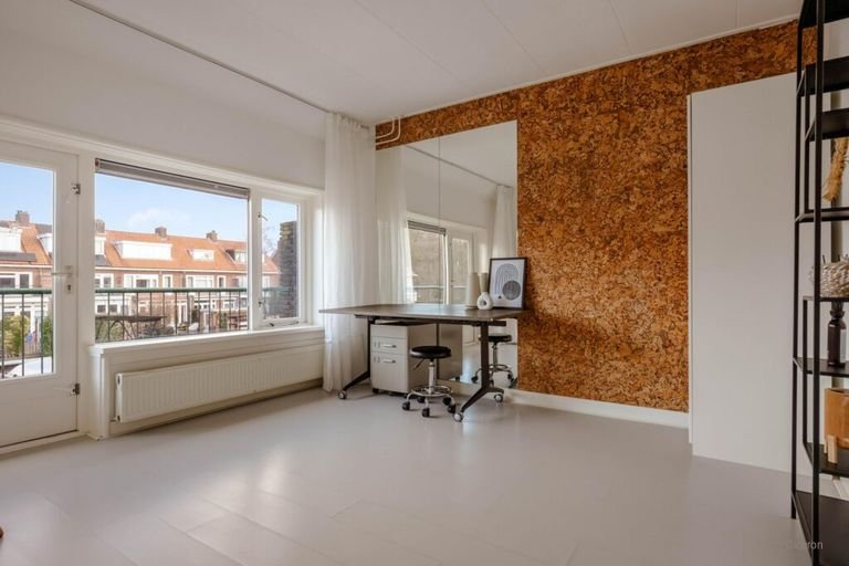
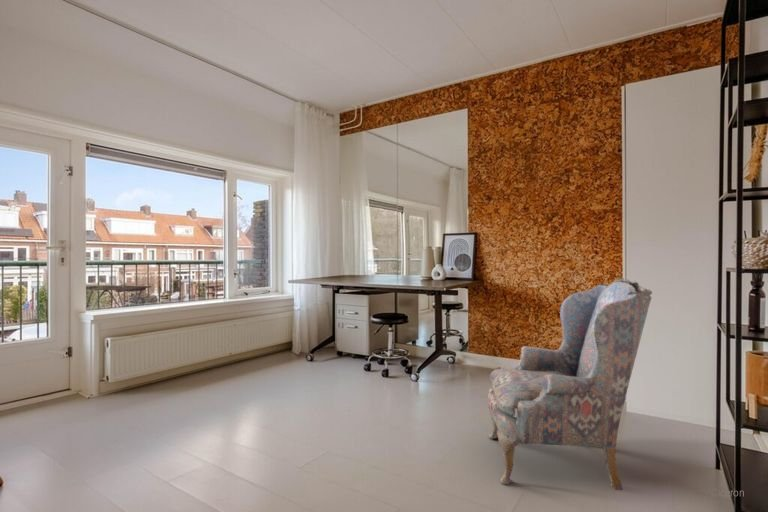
+ armchair [487,277,653,491]
